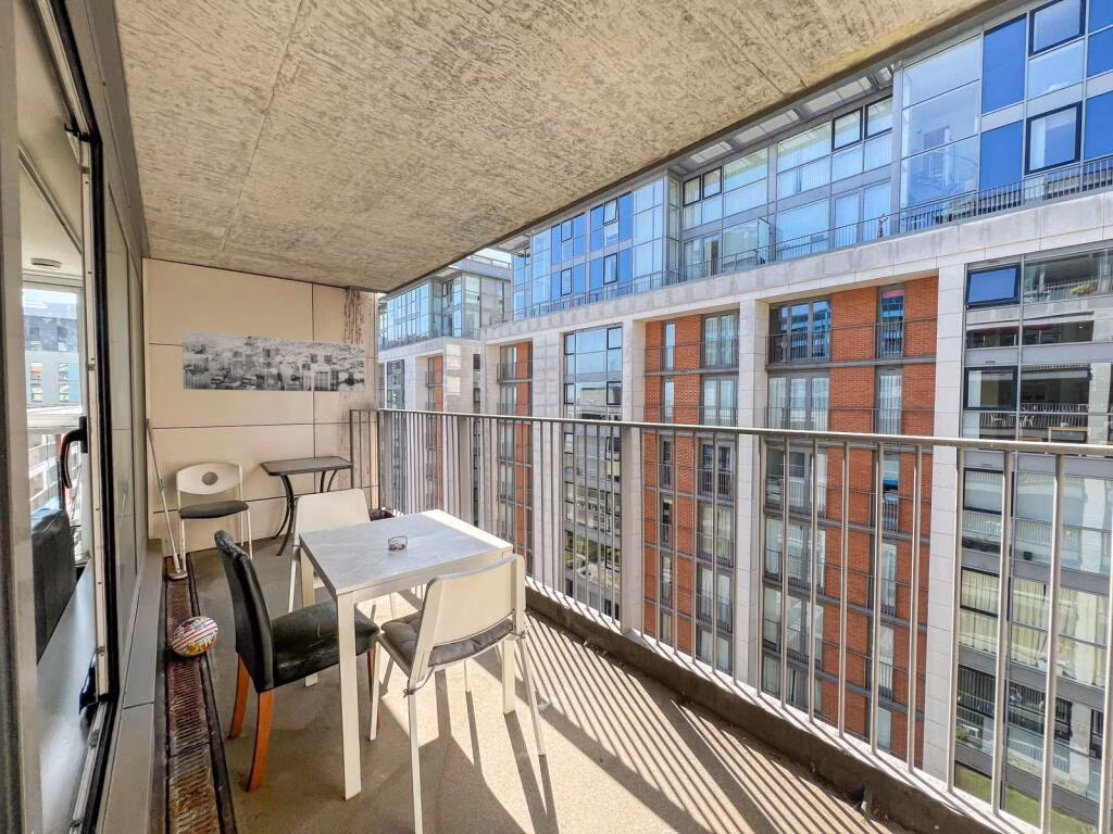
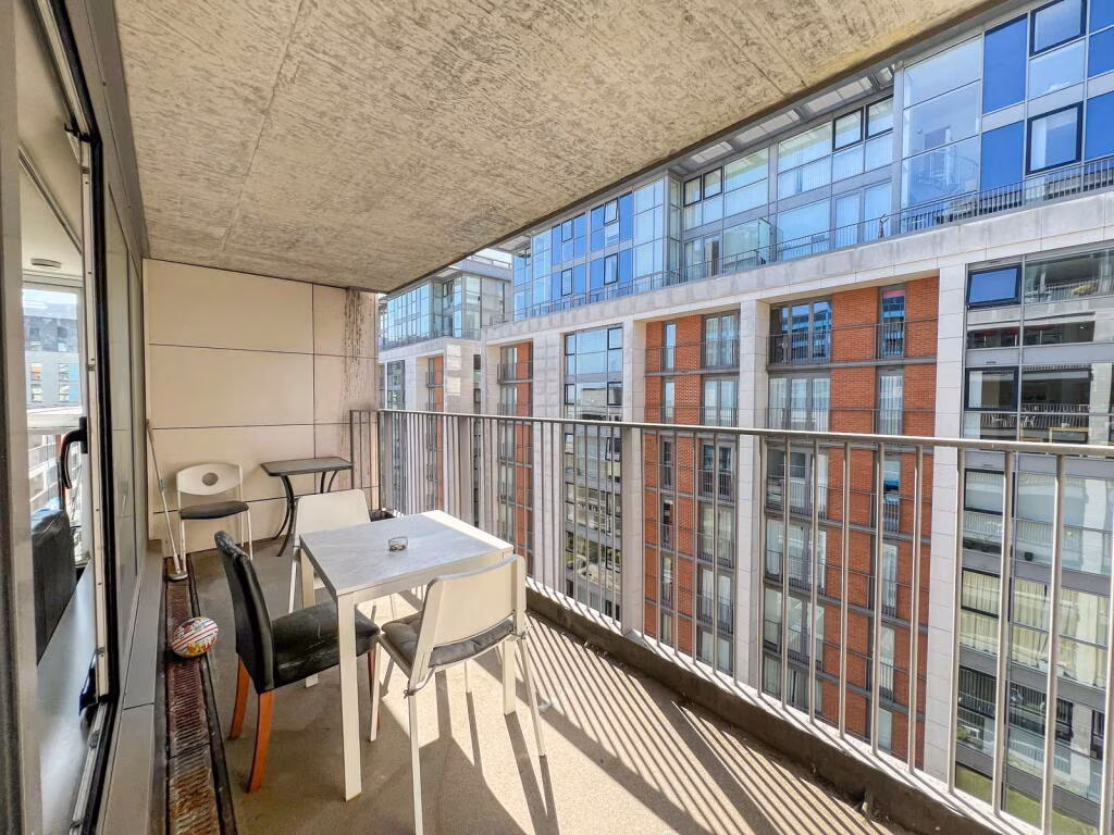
- wall art [182,330,365,393]
